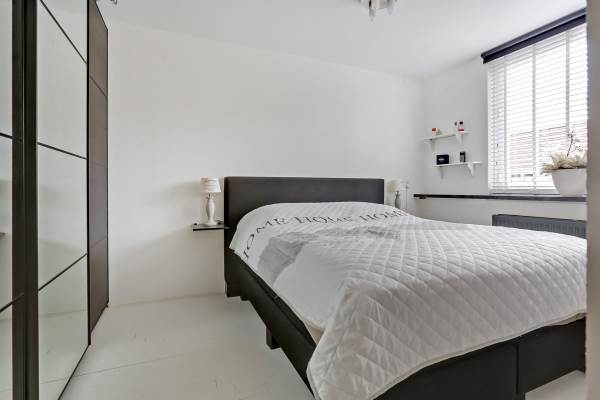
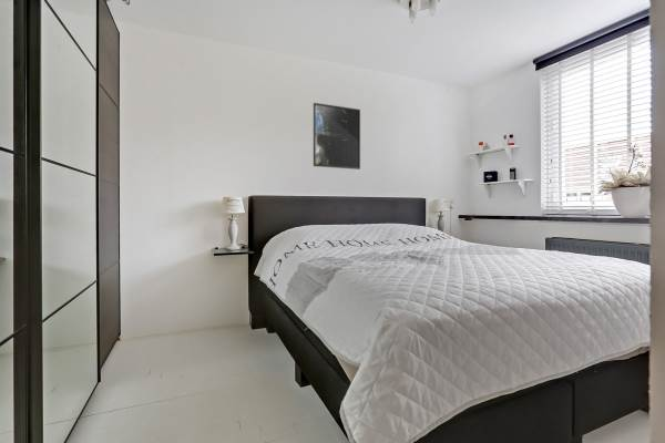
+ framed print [313,102,361,171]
